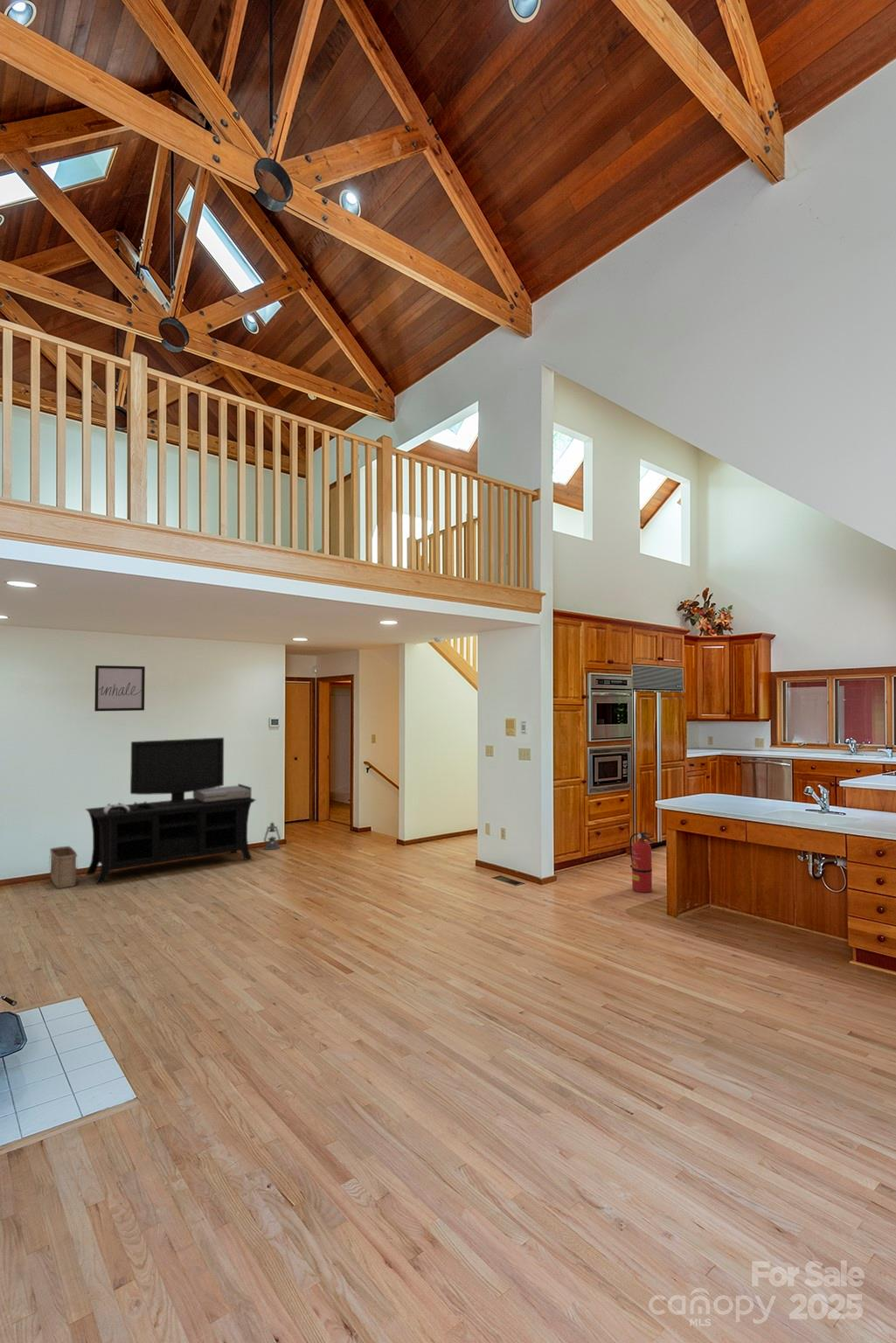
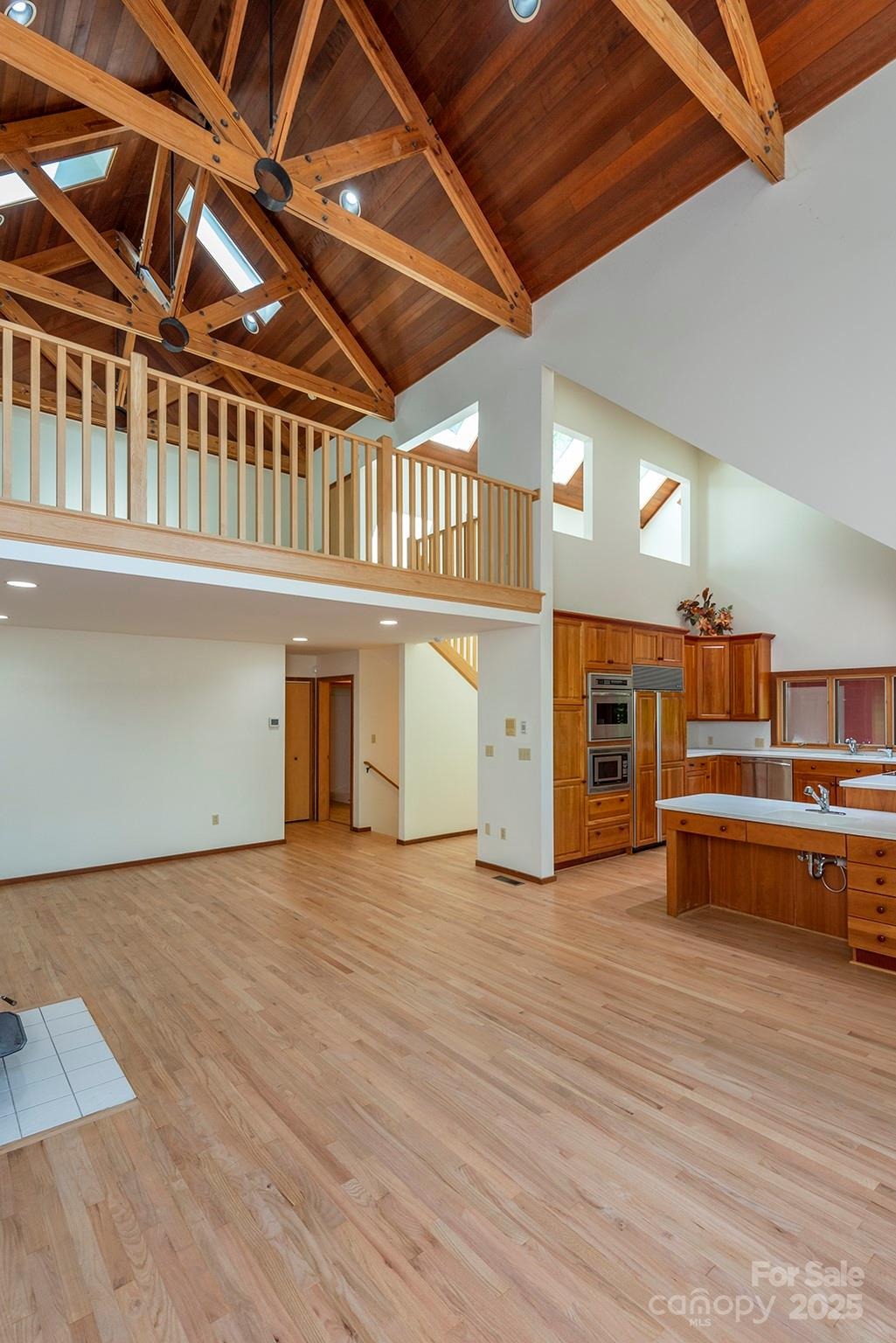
- media console [85,736,257,886]
- lantern [263,822,282,851]
- basket [48,845,79,889]
- wall art [94,665,146,712]
- fire extinguisher [629,832,654,894]
